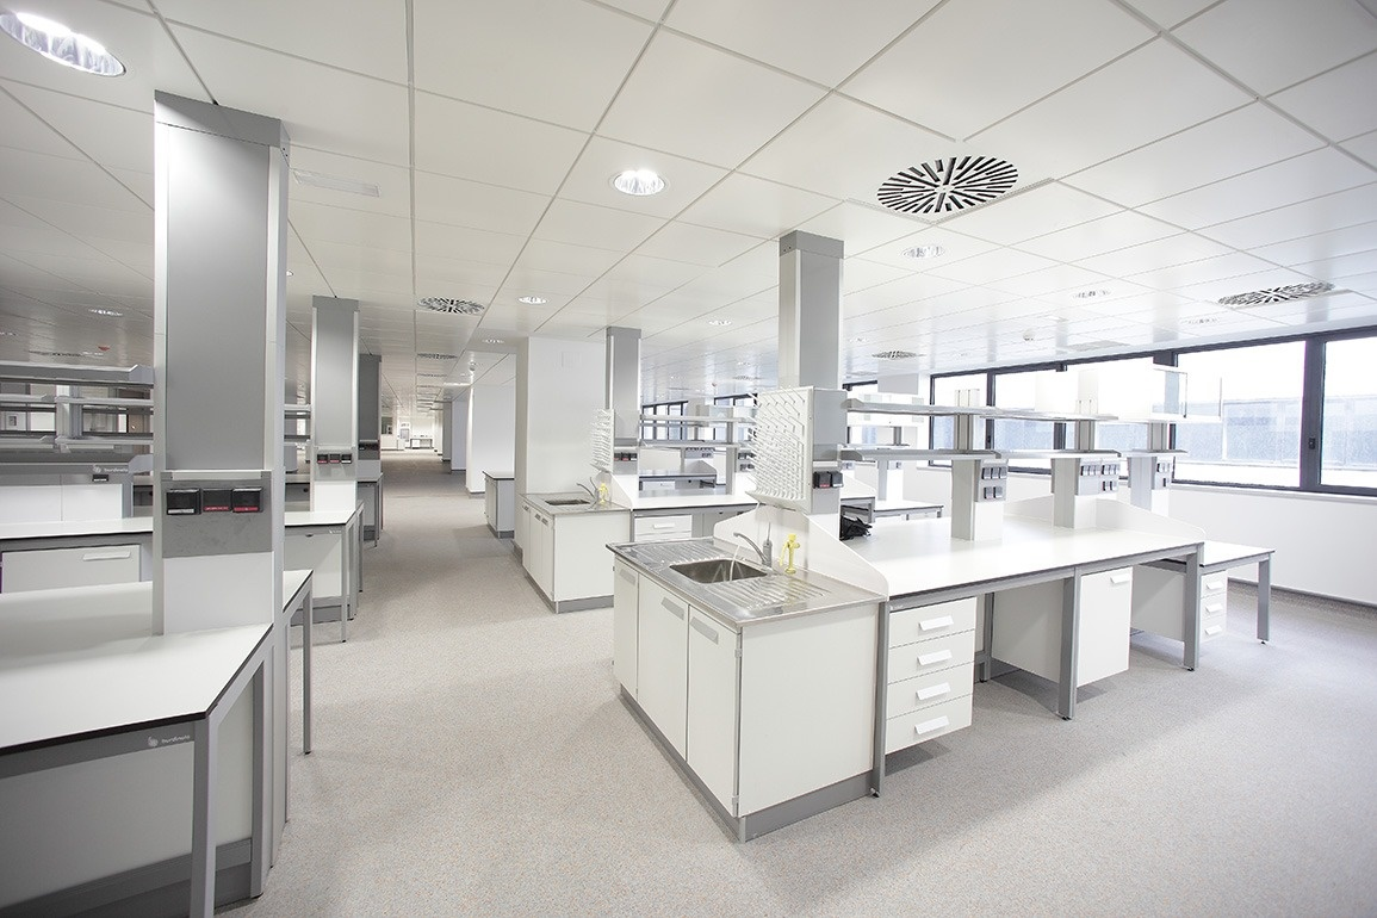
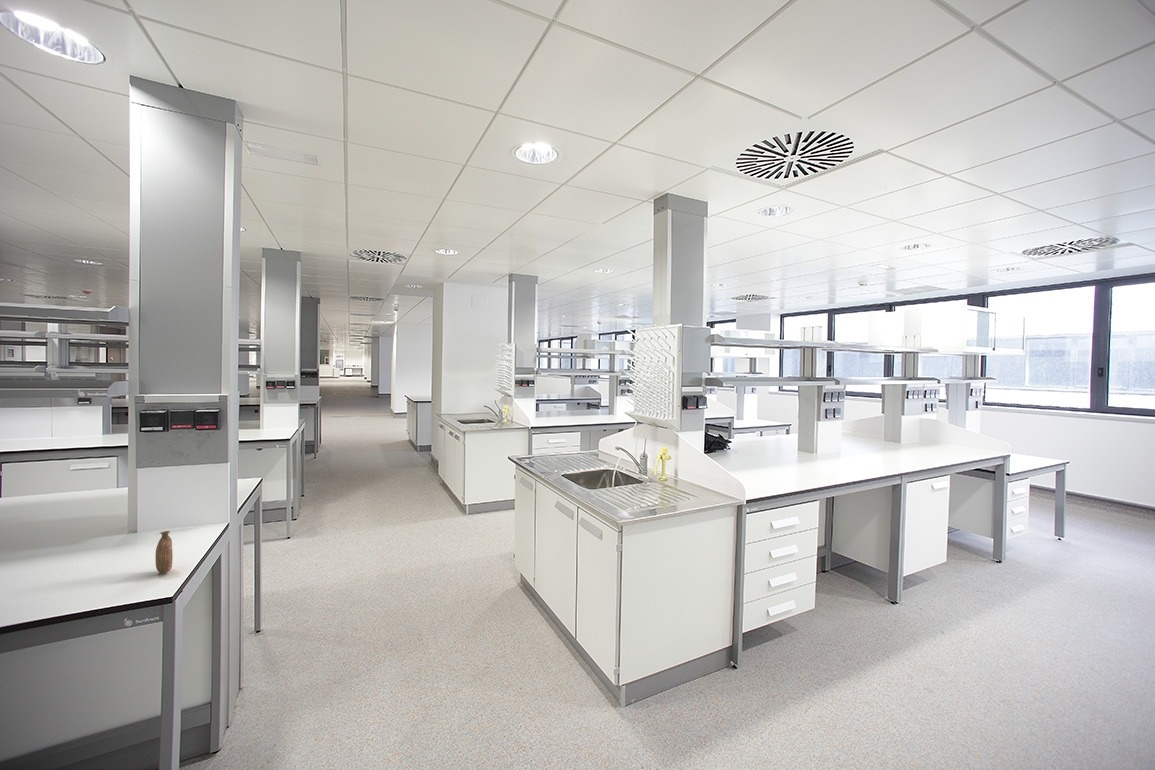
+ flask [155,530,173,574]
